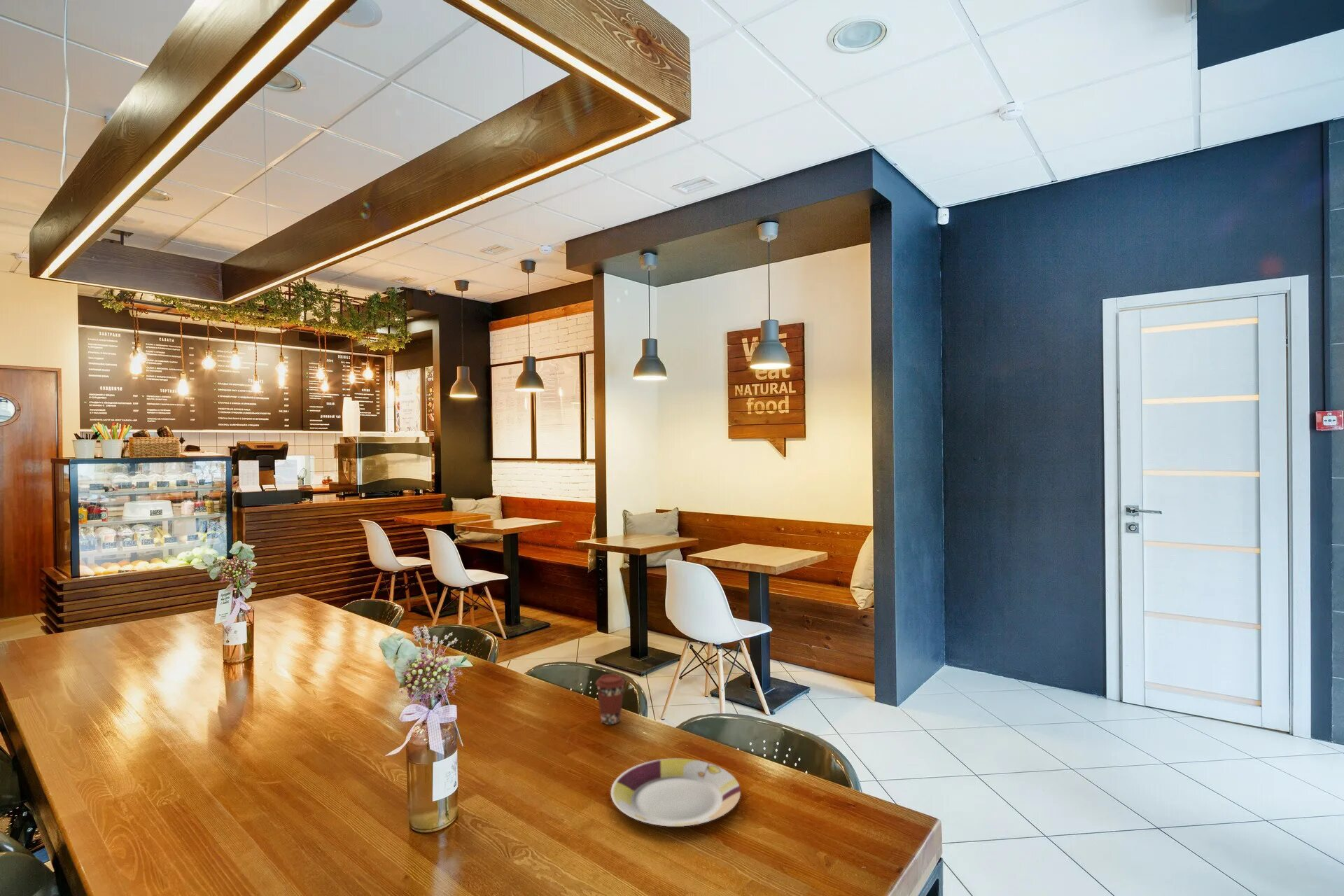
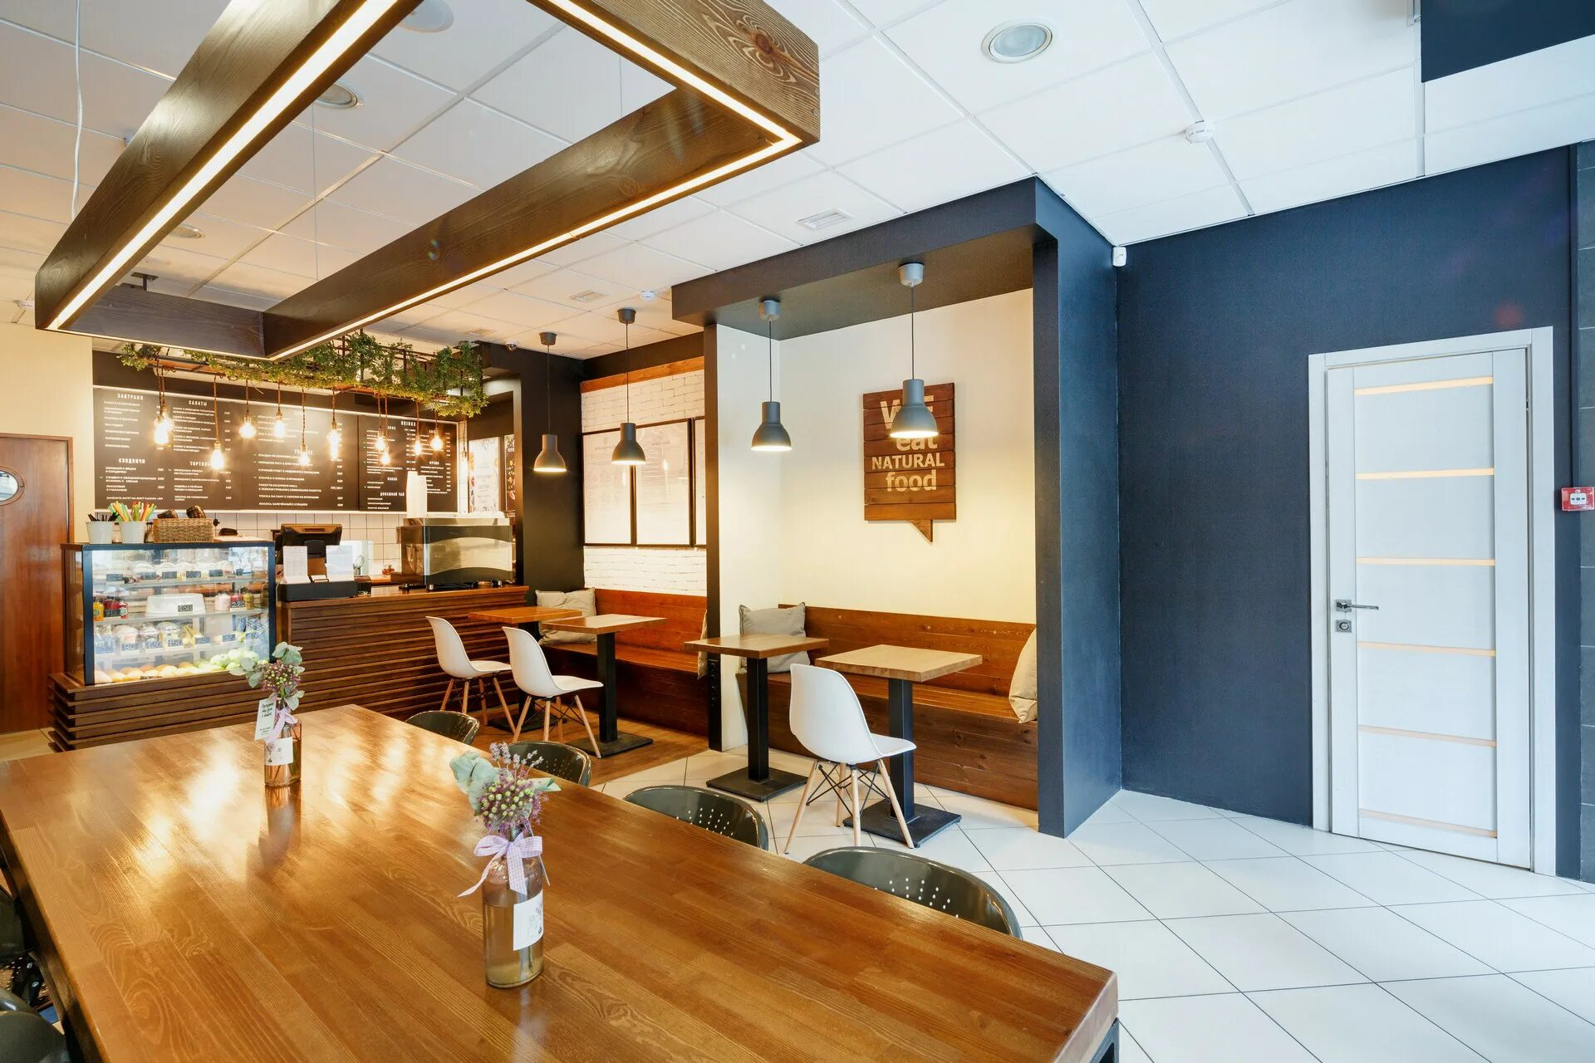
- plate [610,757,741,827]
- coffee cup [595,673,626,725]
